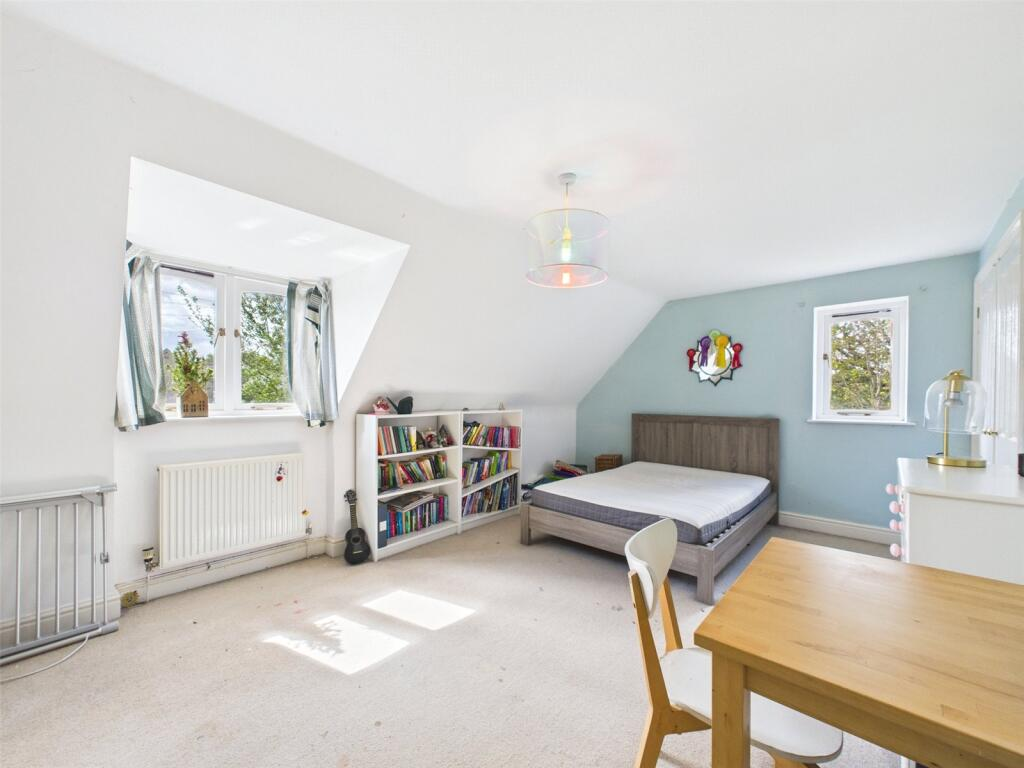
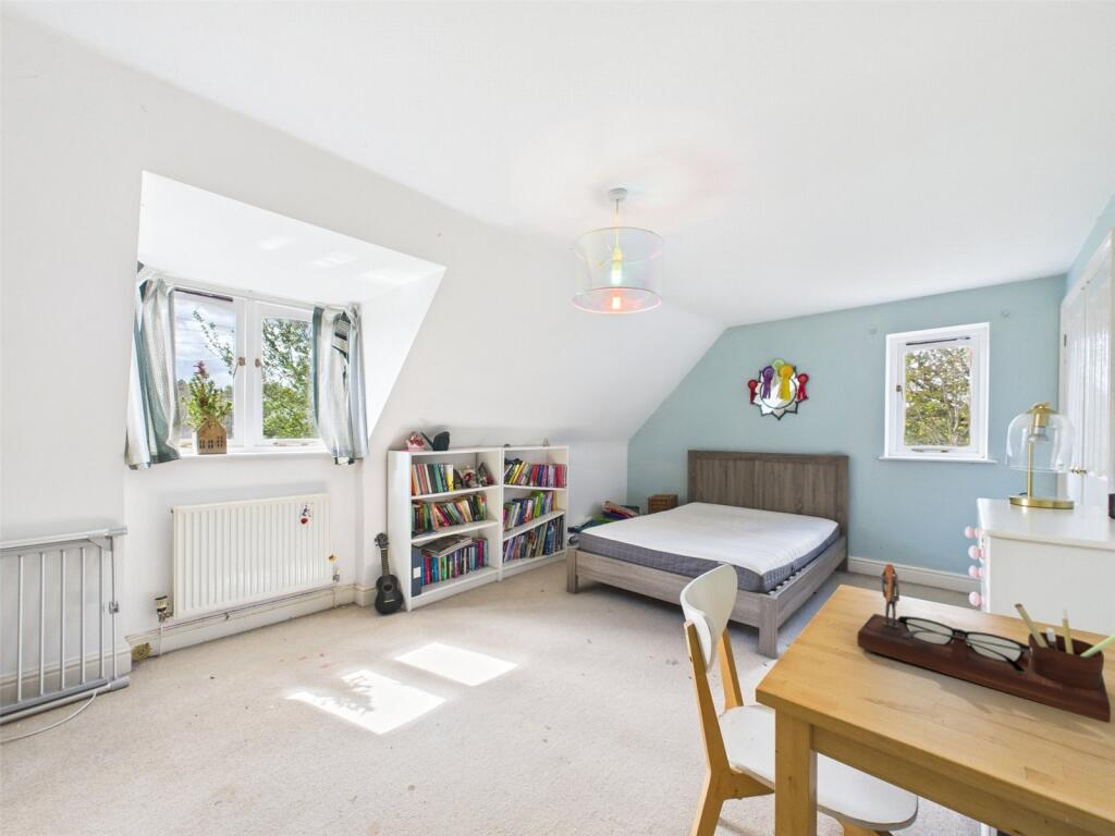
+ desk organizer [856,563,1115,724]
